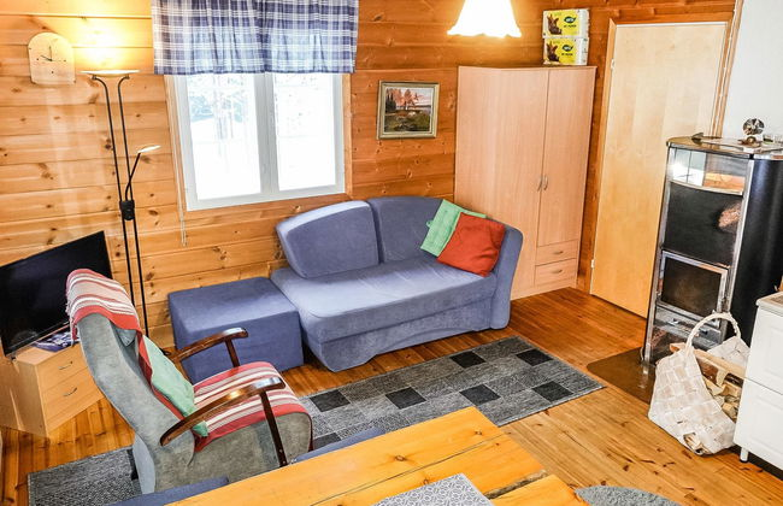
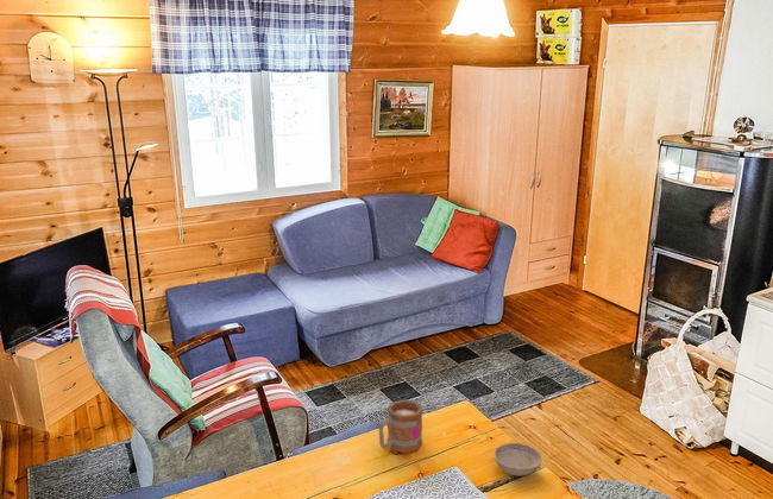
+ mug [378,399,423,454]
+ bowl [492,442,543,478]
